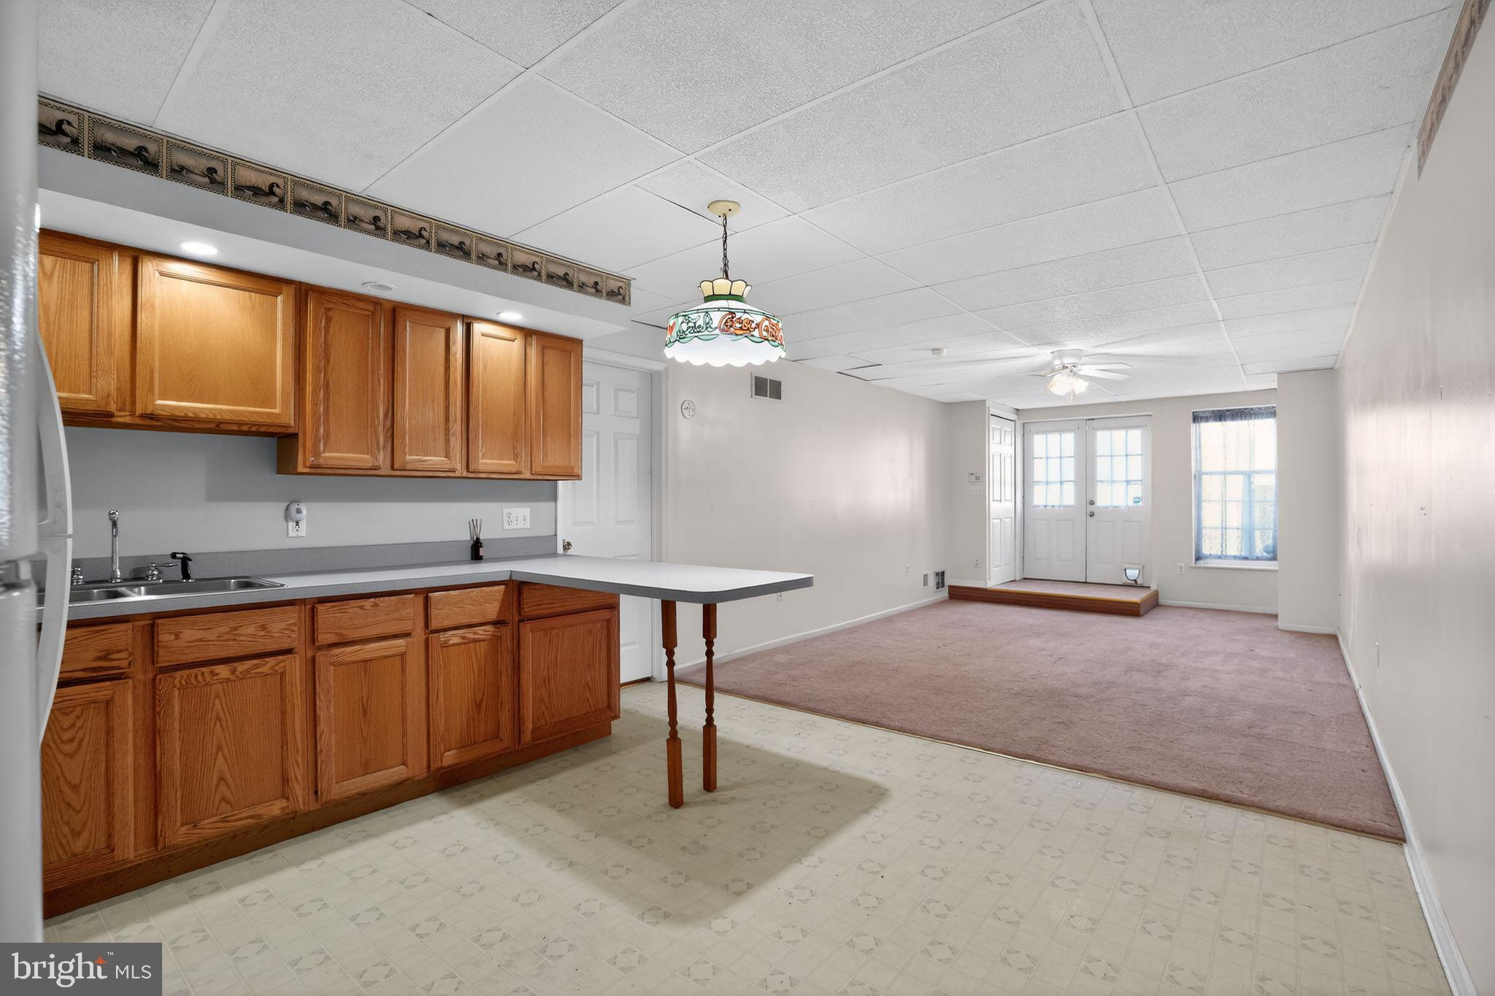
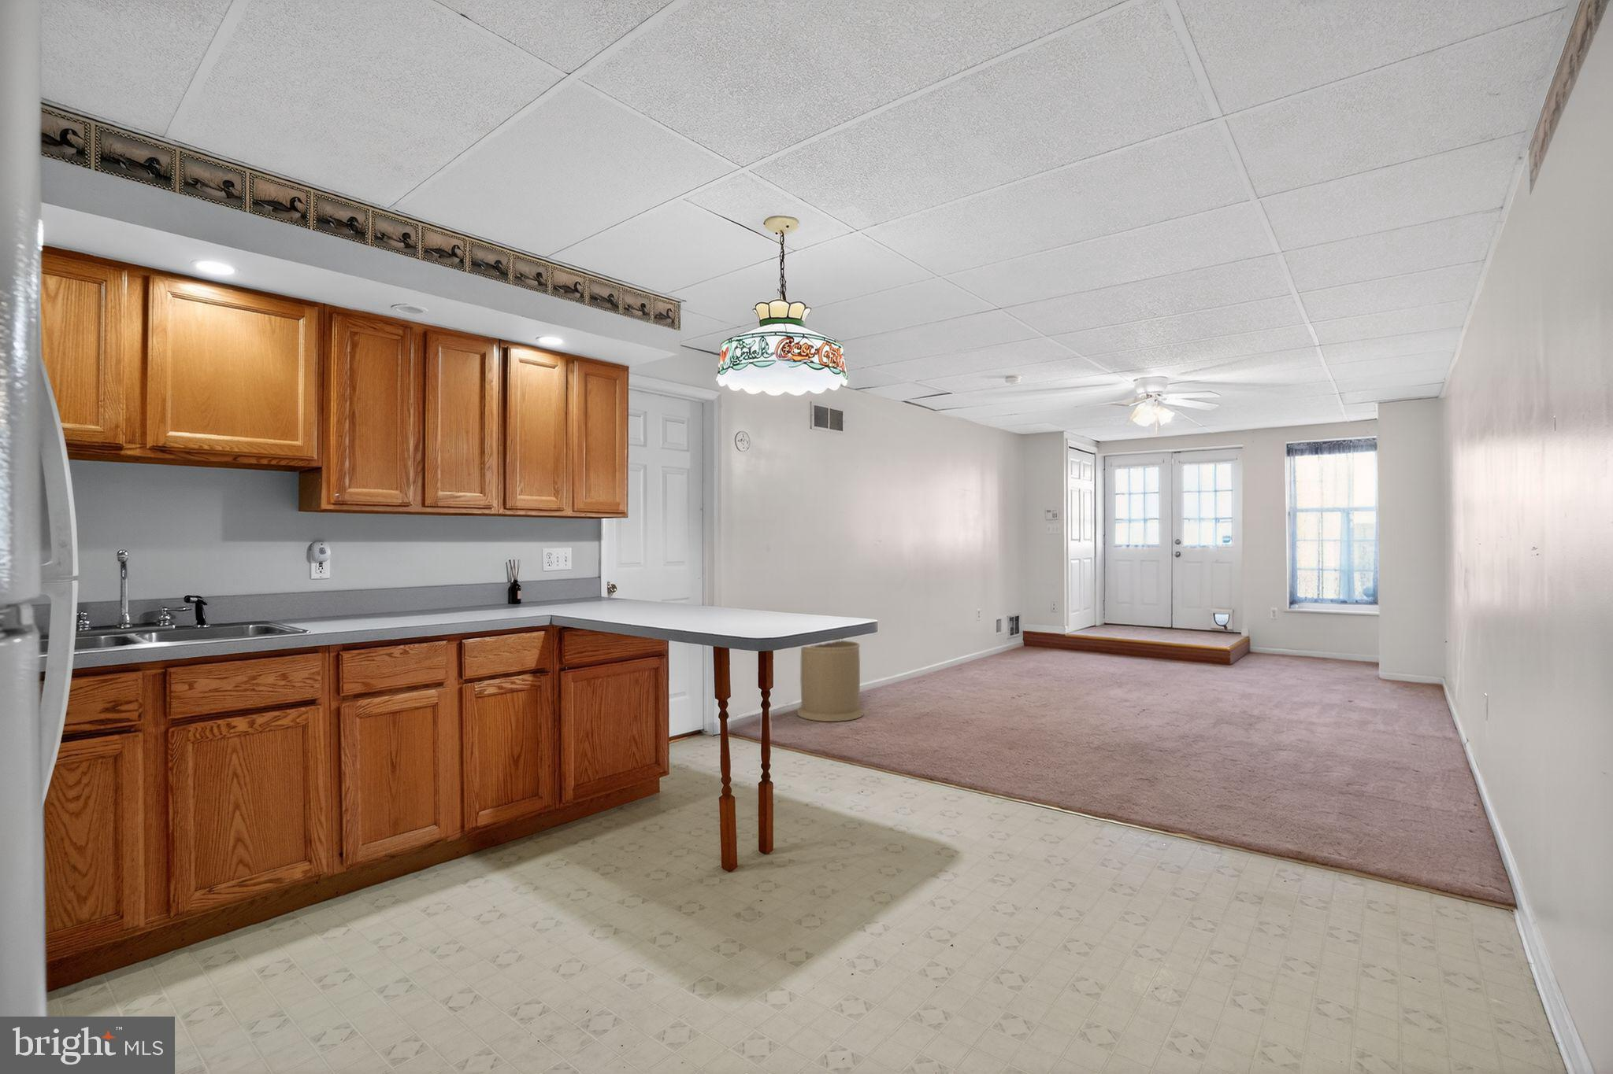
+ trash can [796,640,865,723]
